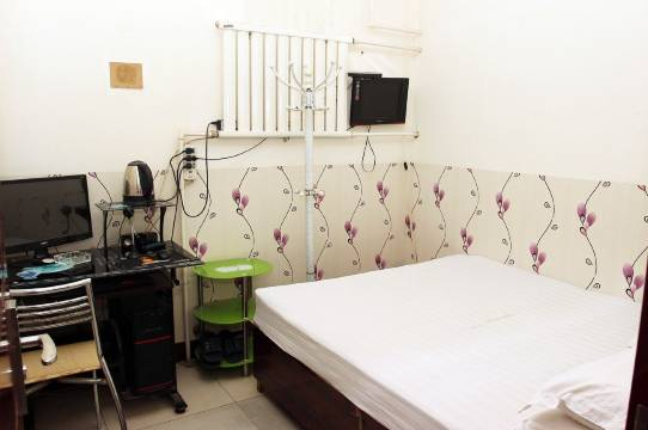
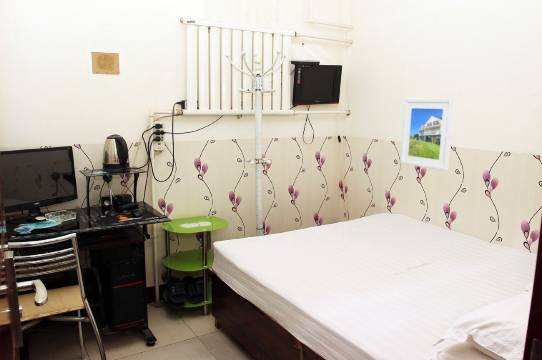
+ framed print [399,98,455,172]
